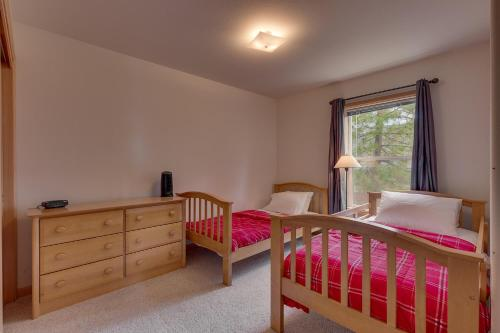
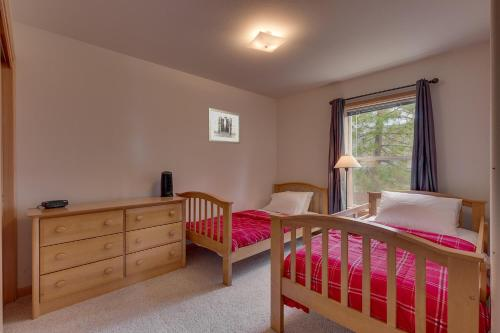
+ wall art [207,107,241,145]
